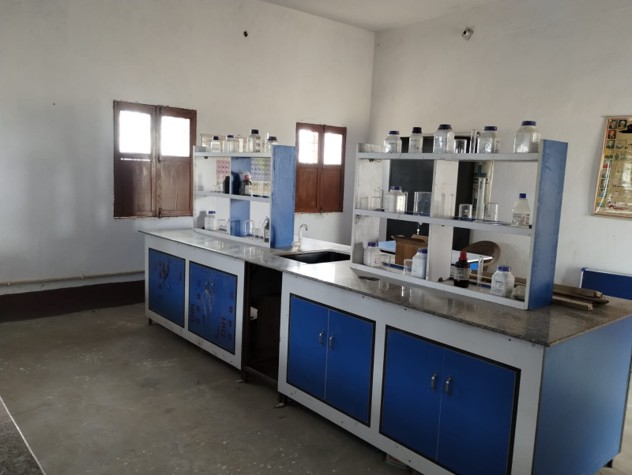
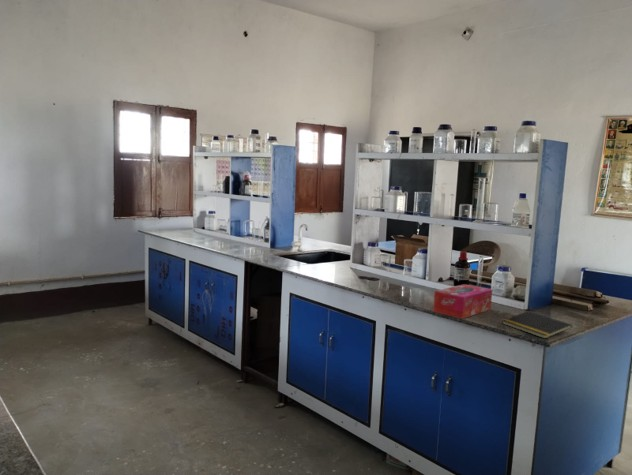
+ tissue box [432,283,493,320]
+ notepad [501,310,573,339]
